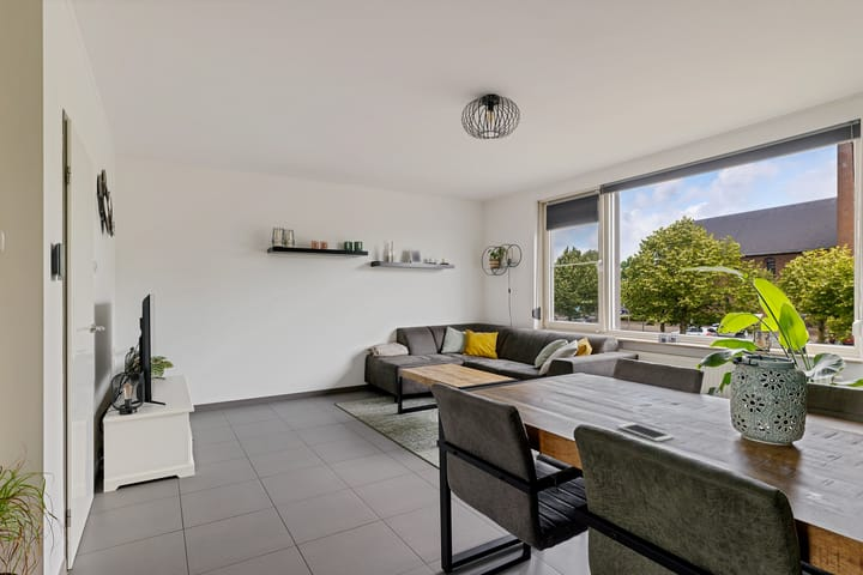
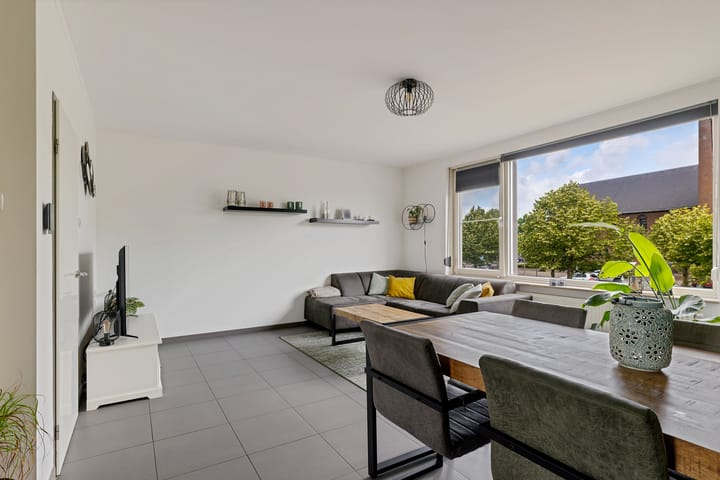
- cell phone [616,422,675,443]
